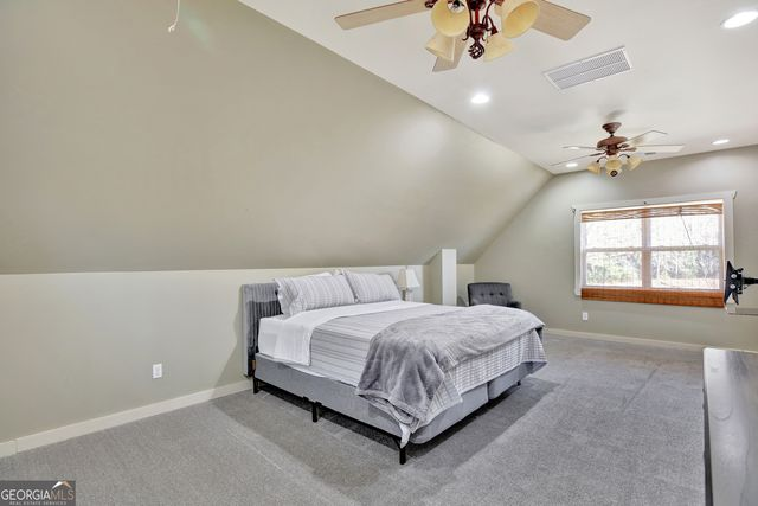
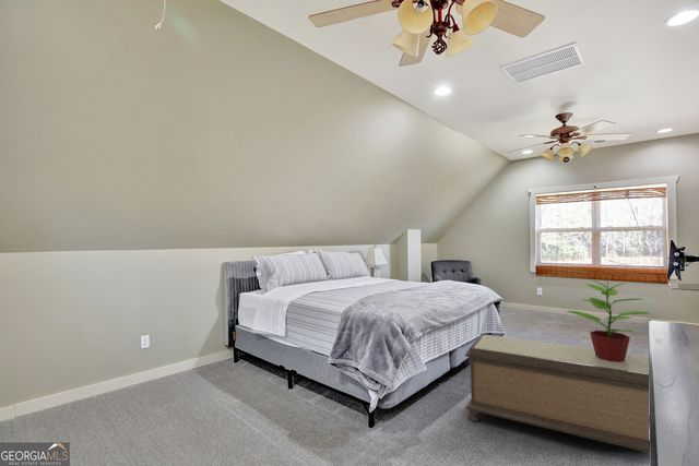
+ bench [464,334,651,454]
+ potted plant [566,275,650,362]
